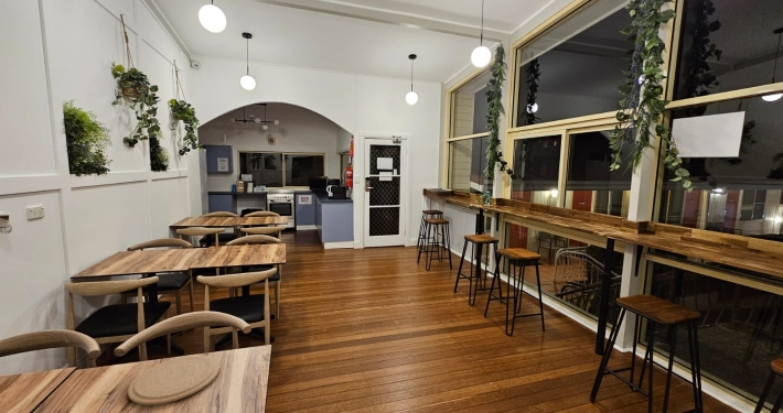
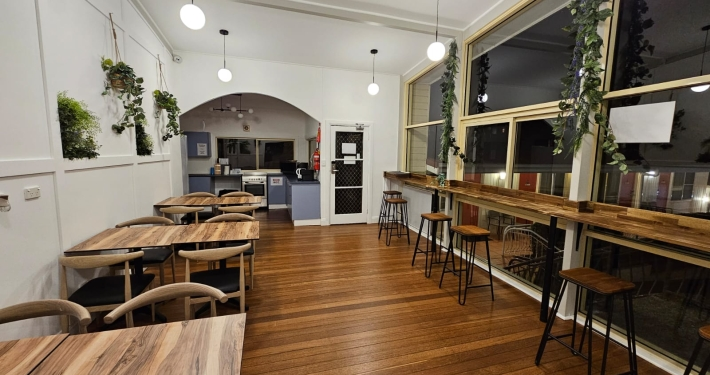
- plate [127,354,221,405]
